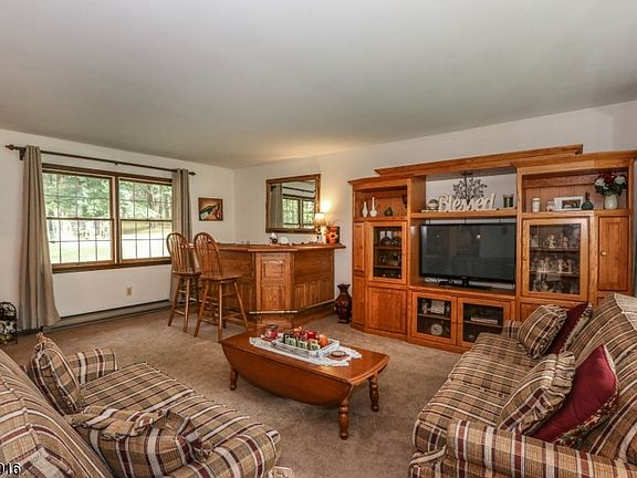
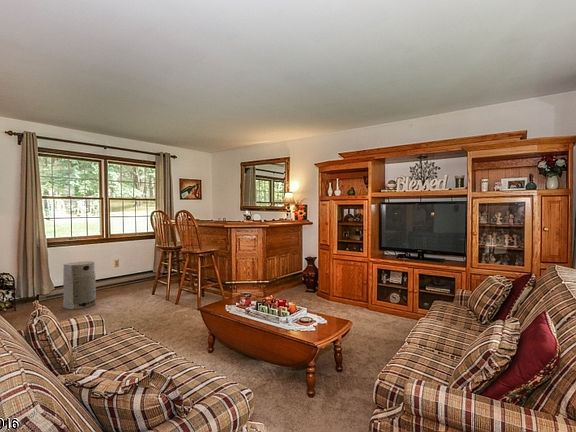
+ air purifier [62,260,97,310]
